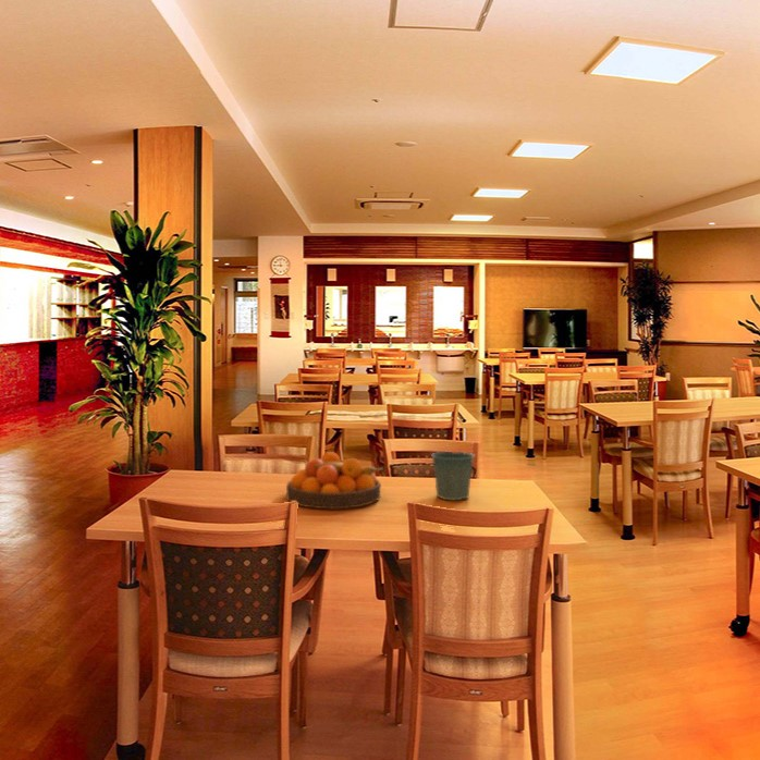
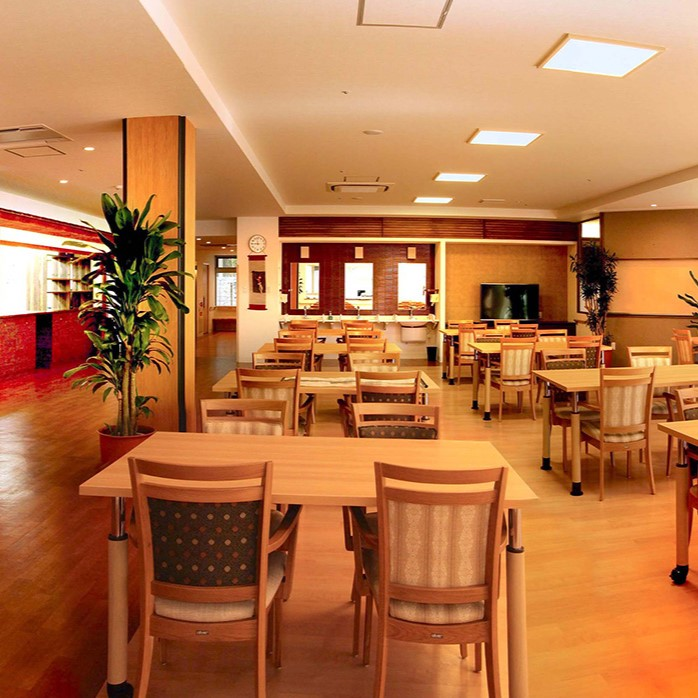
- fruit bowl [285,451,384,510]
- flower pot [430,451,476,502]
